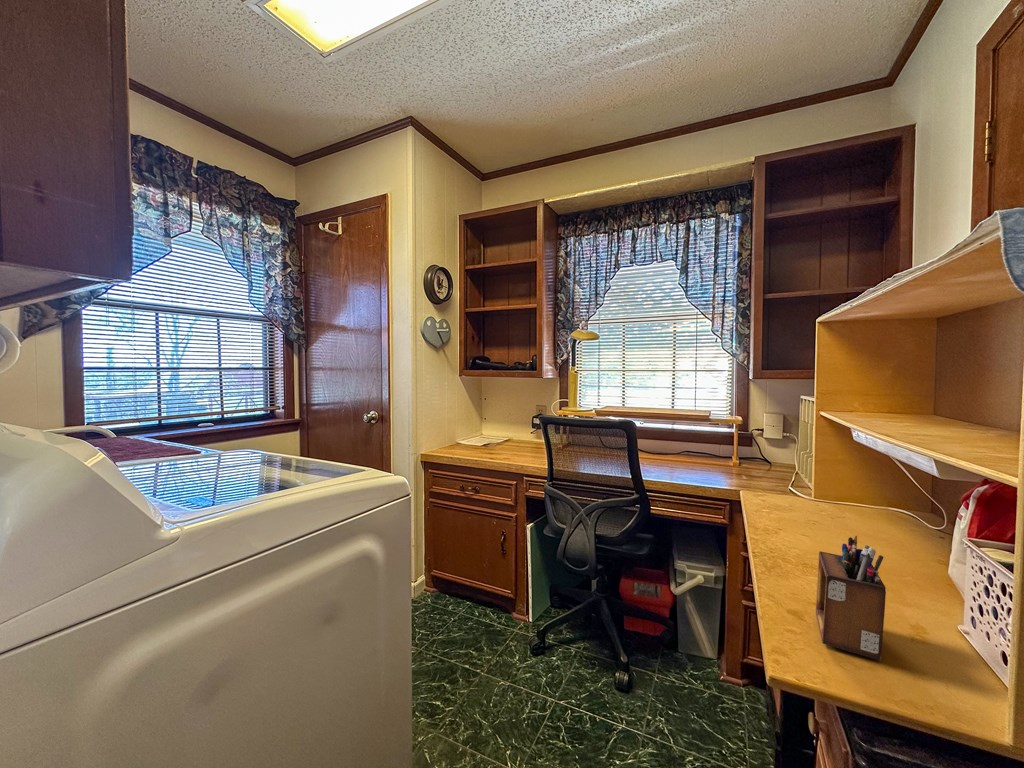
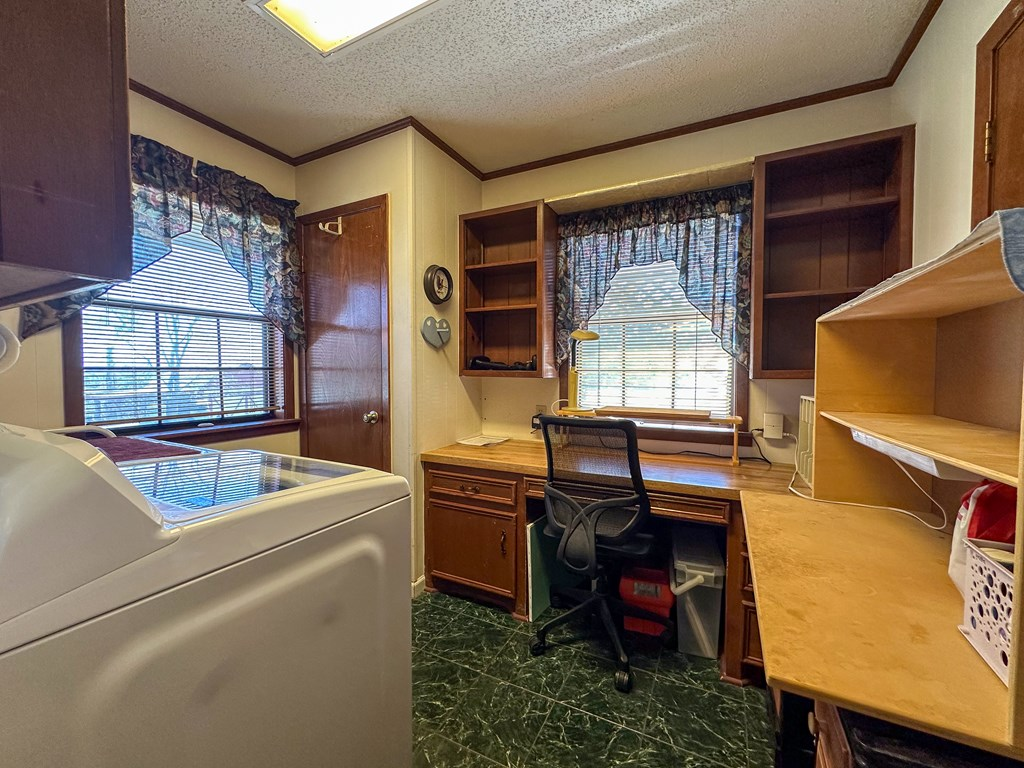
- desk organizer [815,535,887,661]
